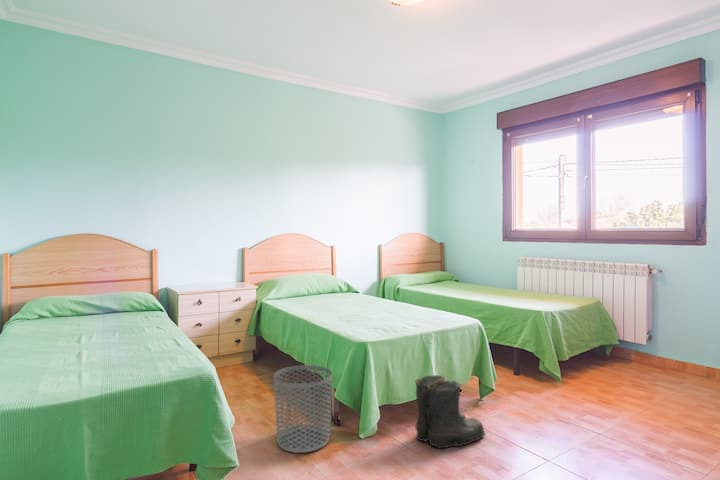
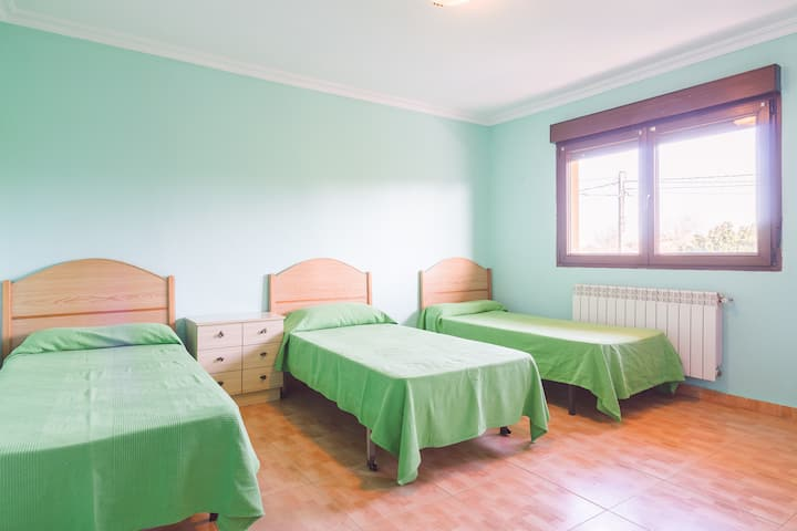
- boots [414,374,487,449]
- waste bin [273,364,333,454]
